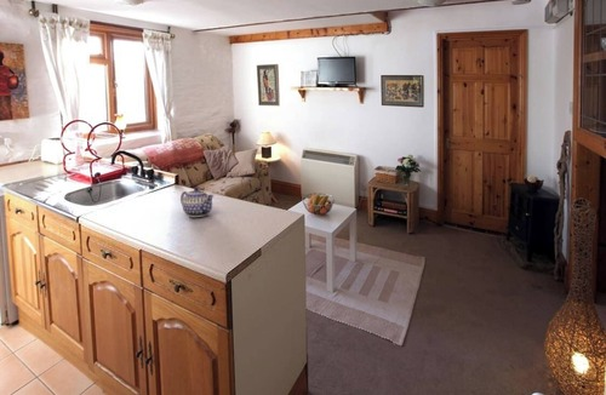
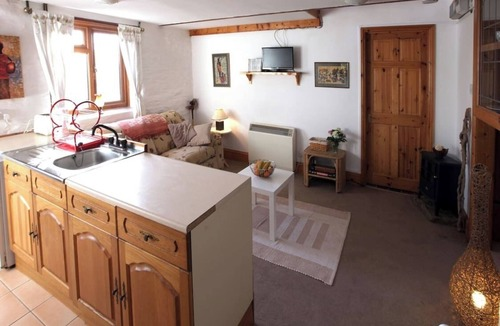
- teapot [179,185,216,218]
